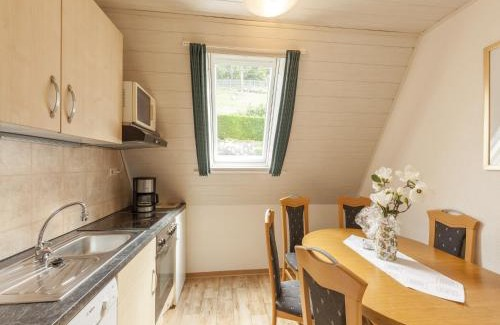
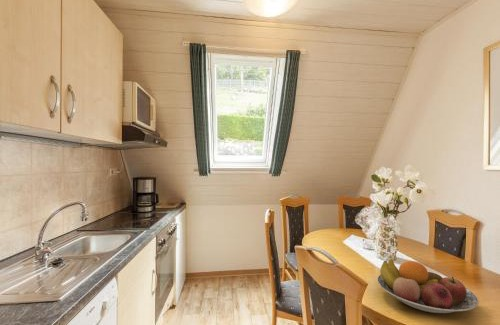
+ fruit bowl [376,258,480,314]
